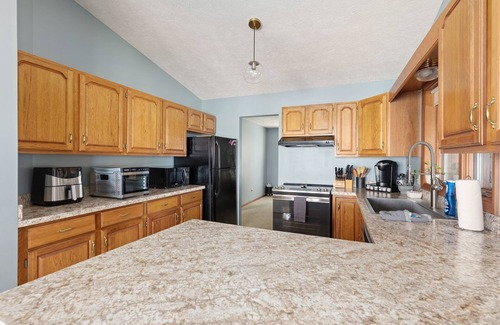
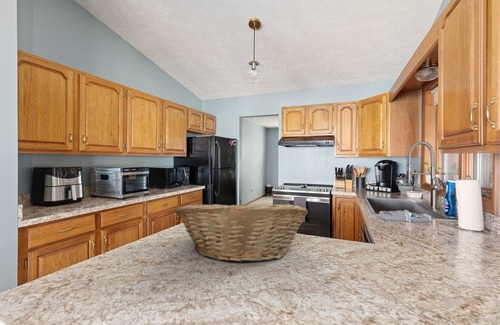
+ fruit basket [174,199,308,264]
